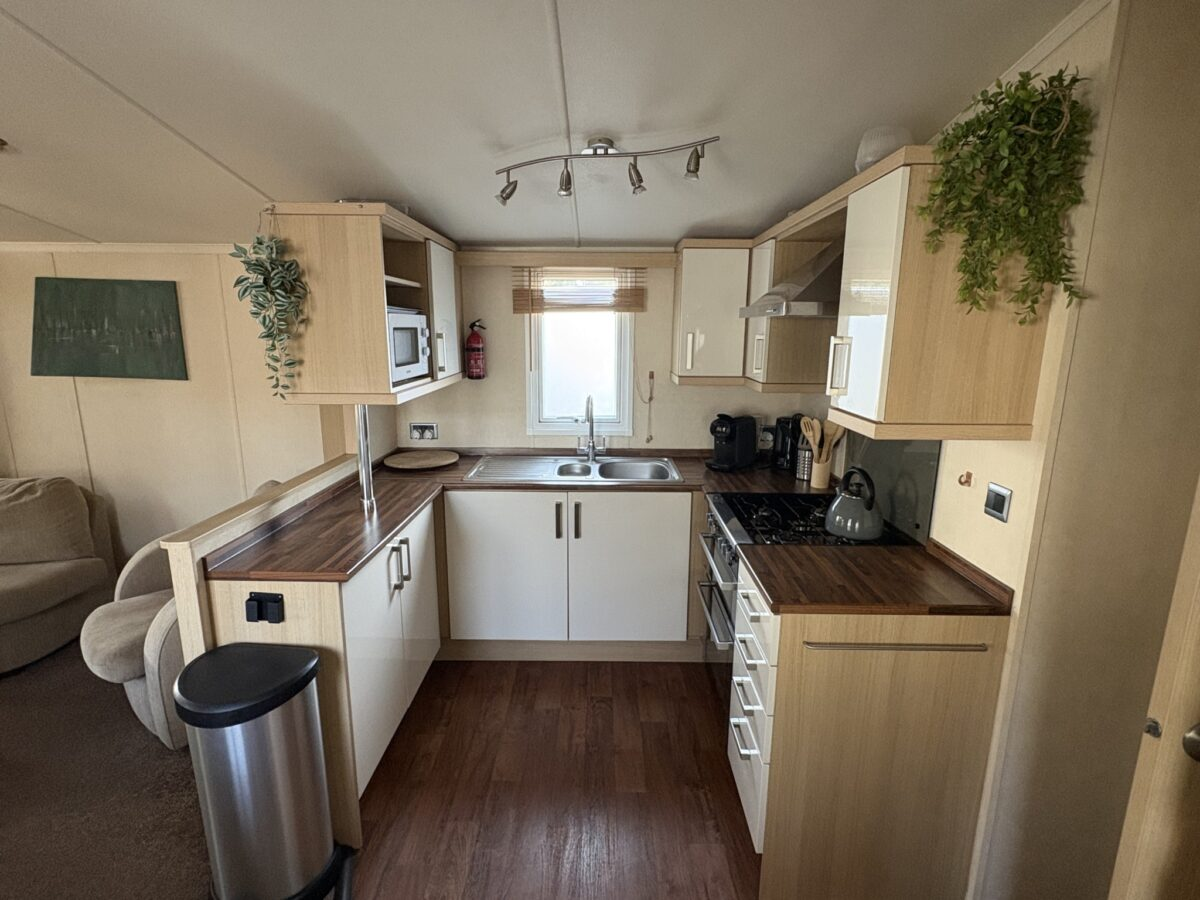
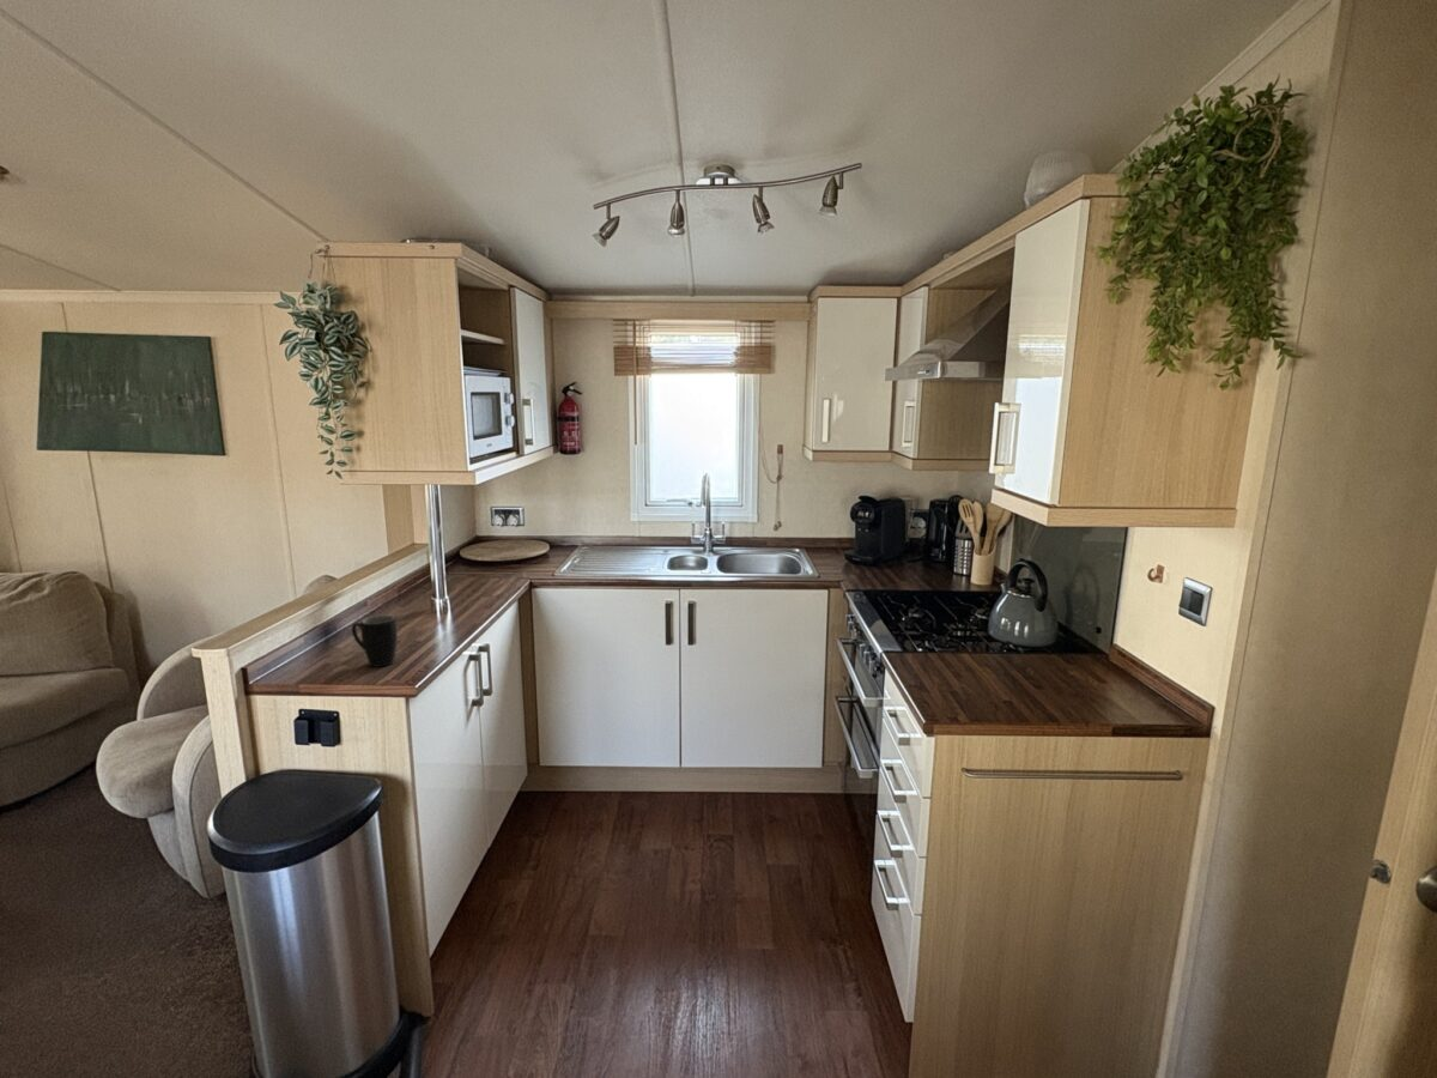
+ mug [351,614,399,668]
